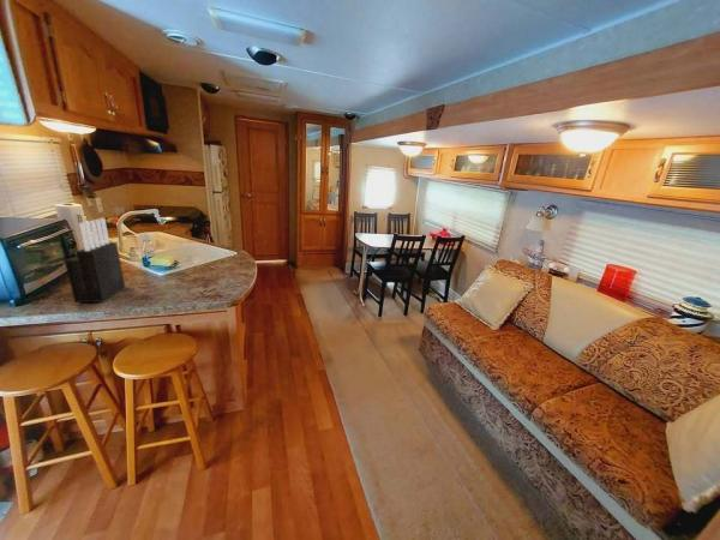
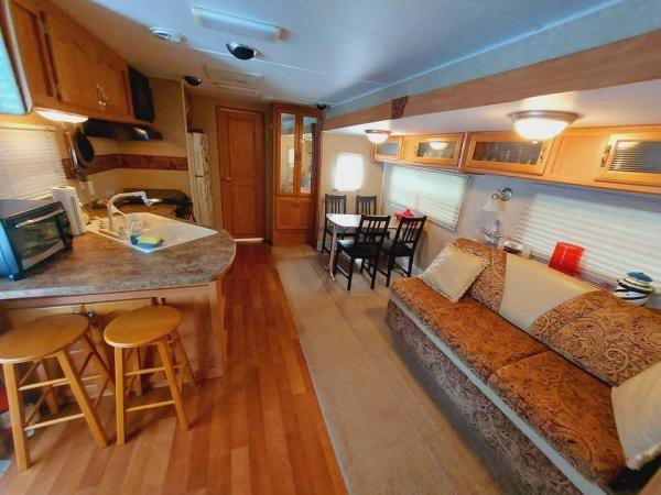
- knife block [64,217,126,304]
